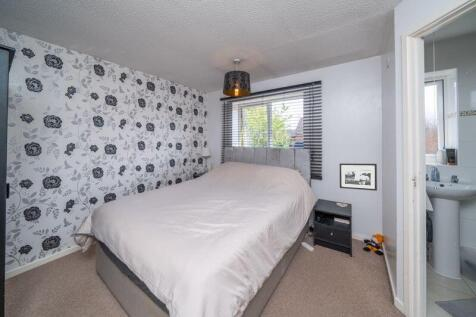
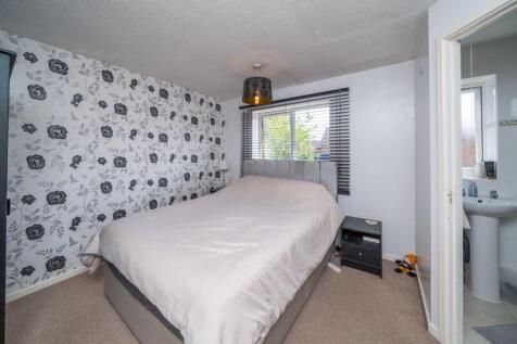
- picture frame [339,162,378,192]
